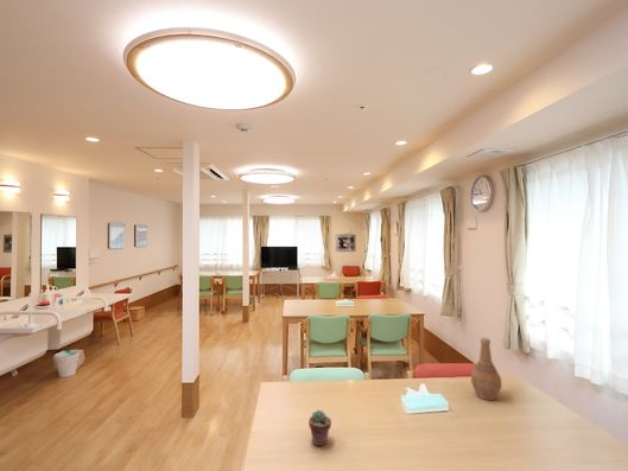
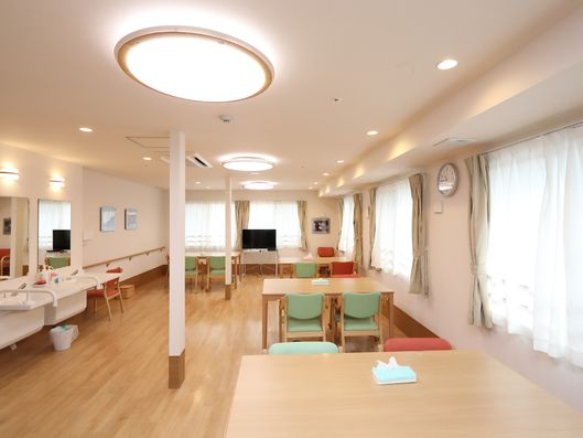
- potted succulent [307,409,332,447]
- vase [470,336,502,401]
